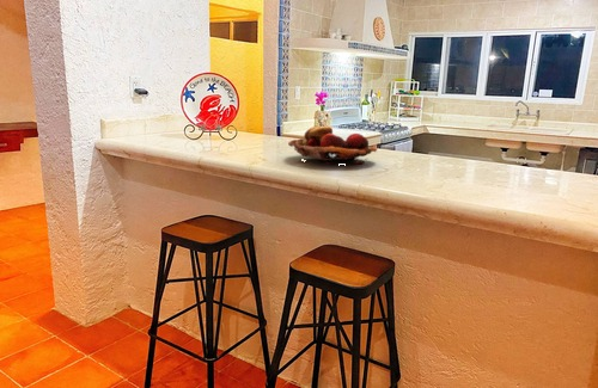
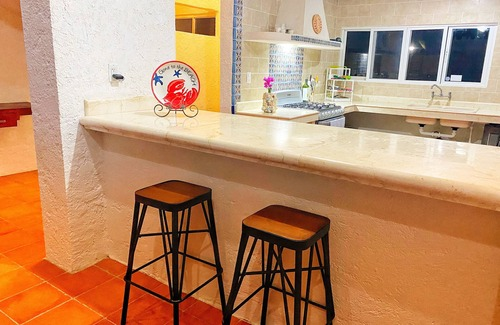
- fruit basket [287,125,378,166]
